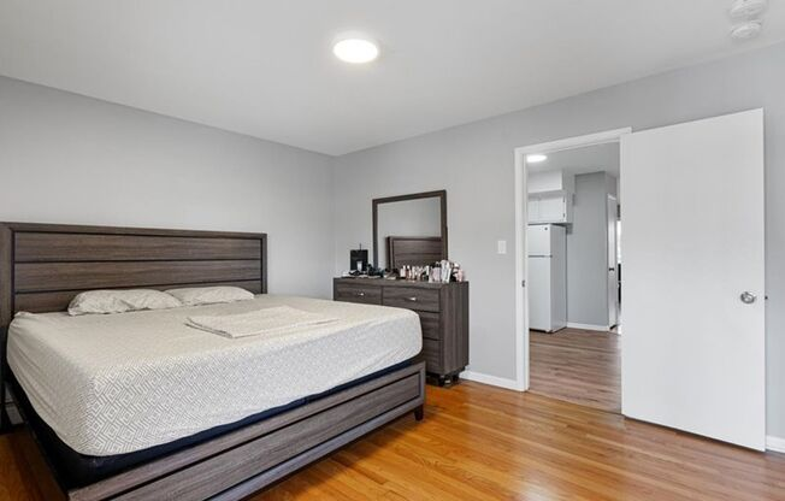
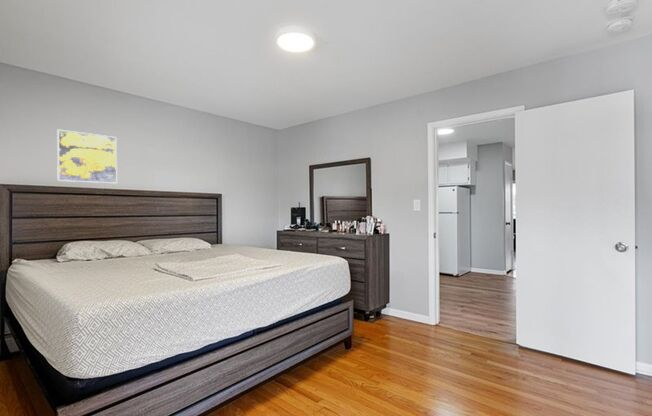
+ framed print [56,128,118,184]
